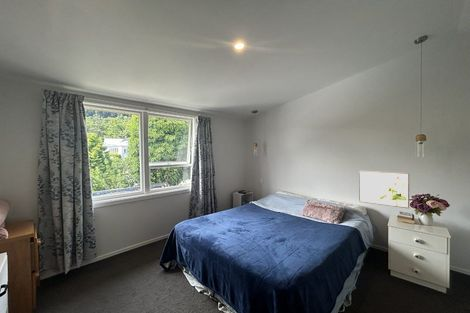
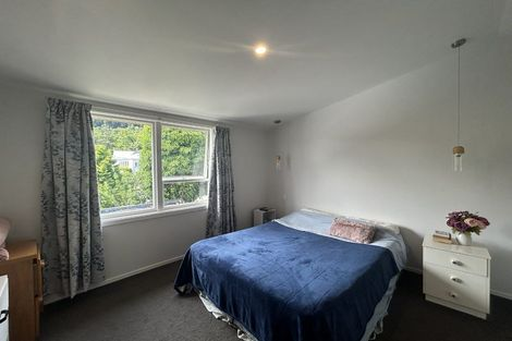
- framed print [358,170,410,209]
